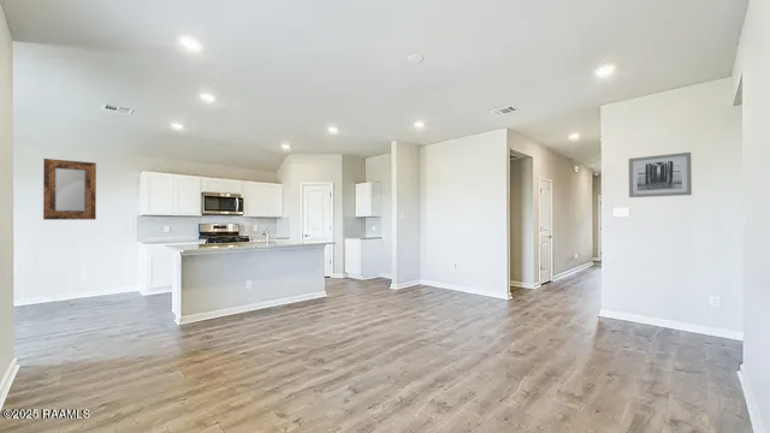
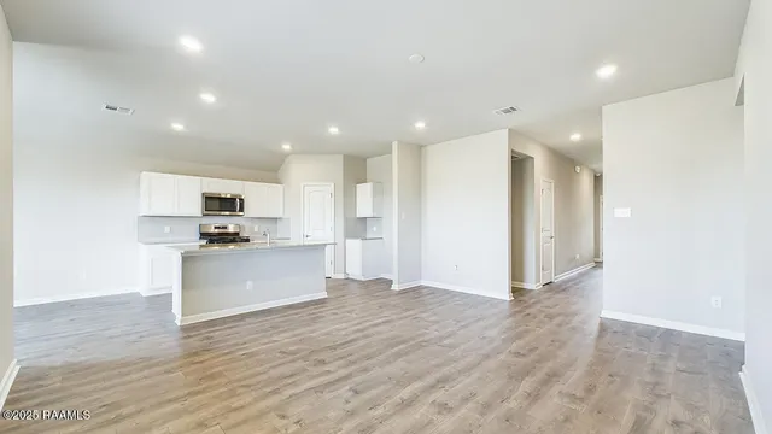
- wall art [628,152,693,198]
- home mirror [42,158,97,221]
